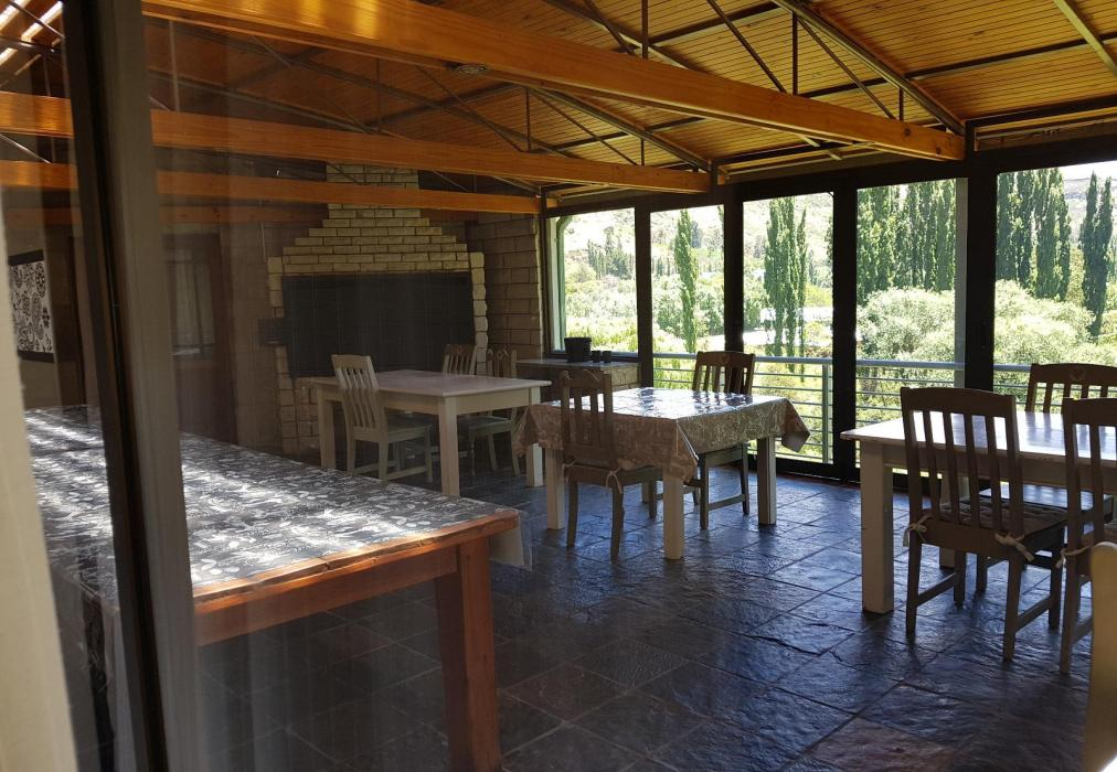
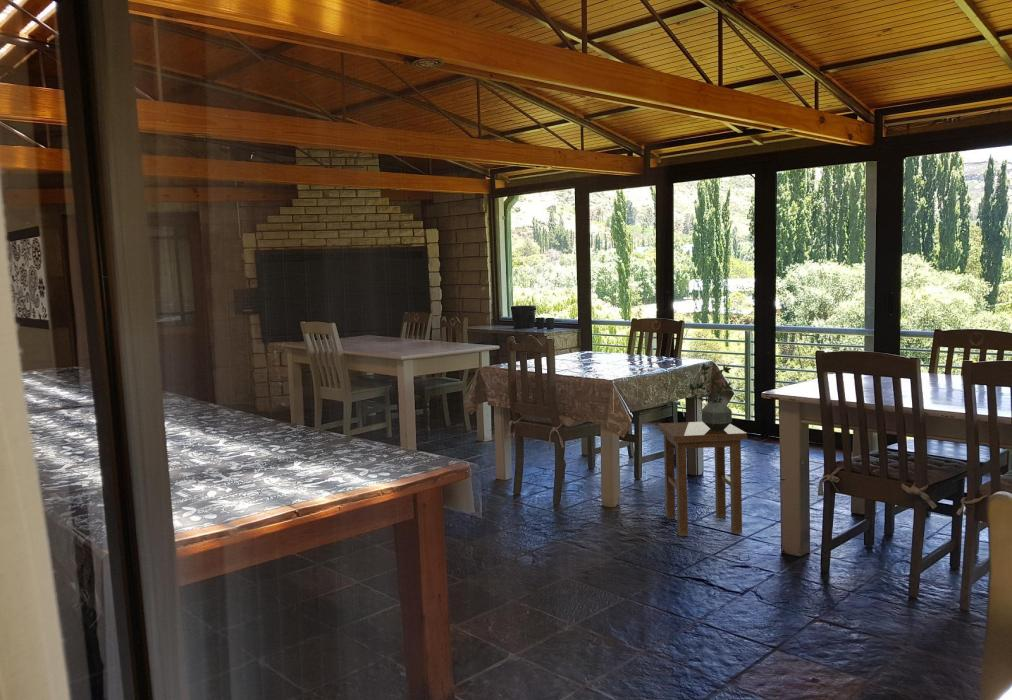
+ stool [657,421,748,537]
+ potted plant [688,363,734,430]
